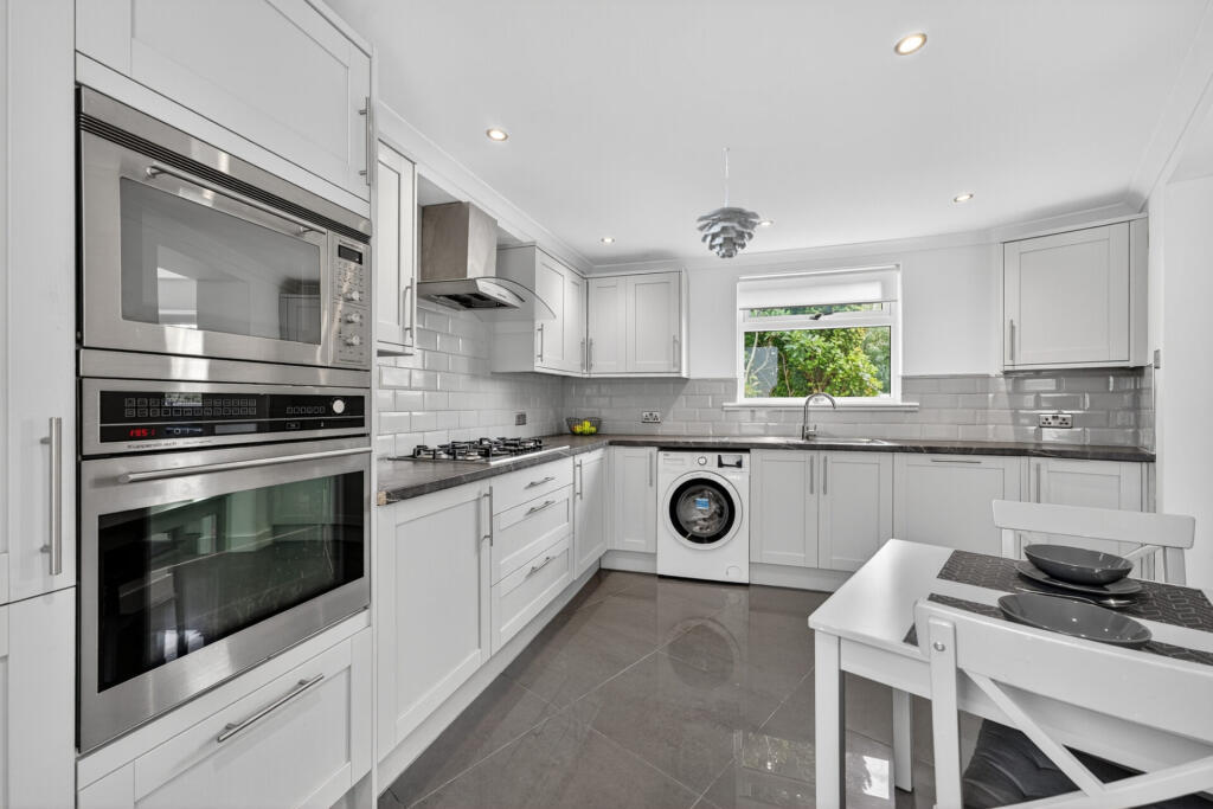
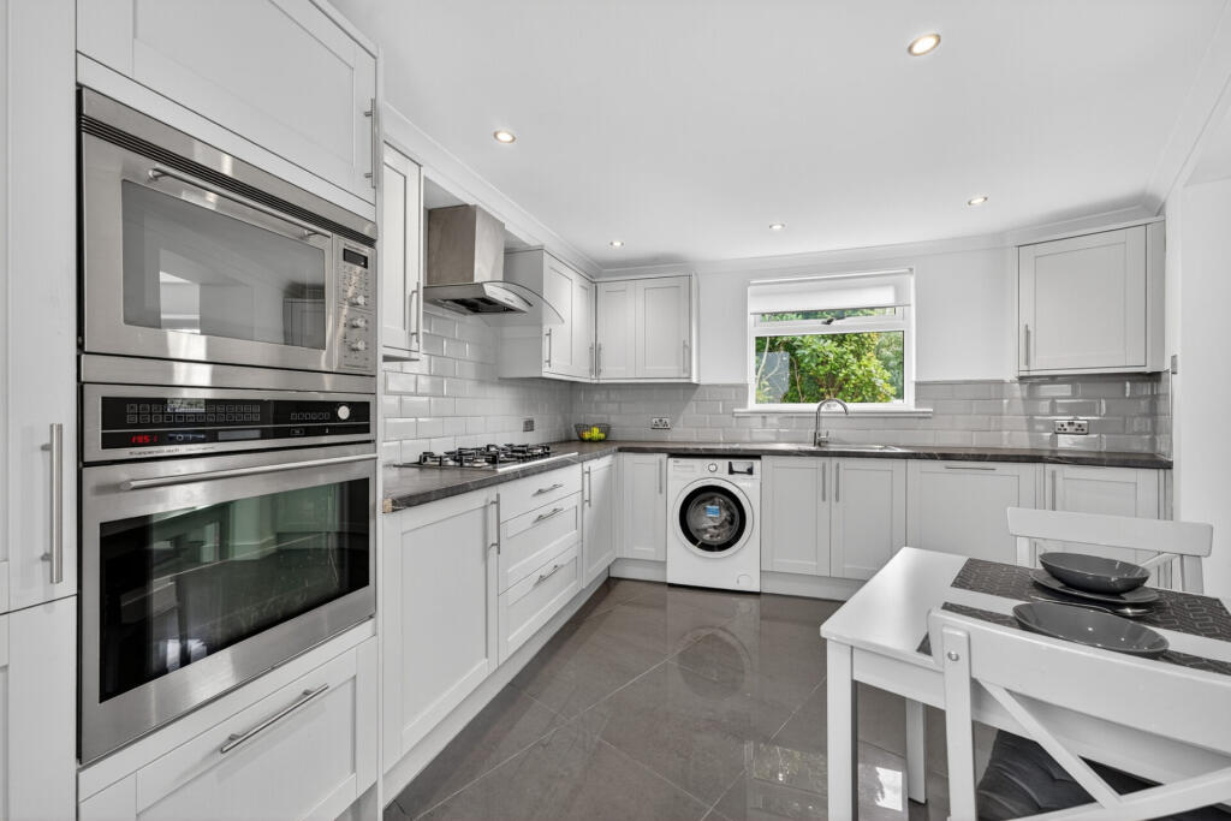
- pendant light [695,146,760,259]
